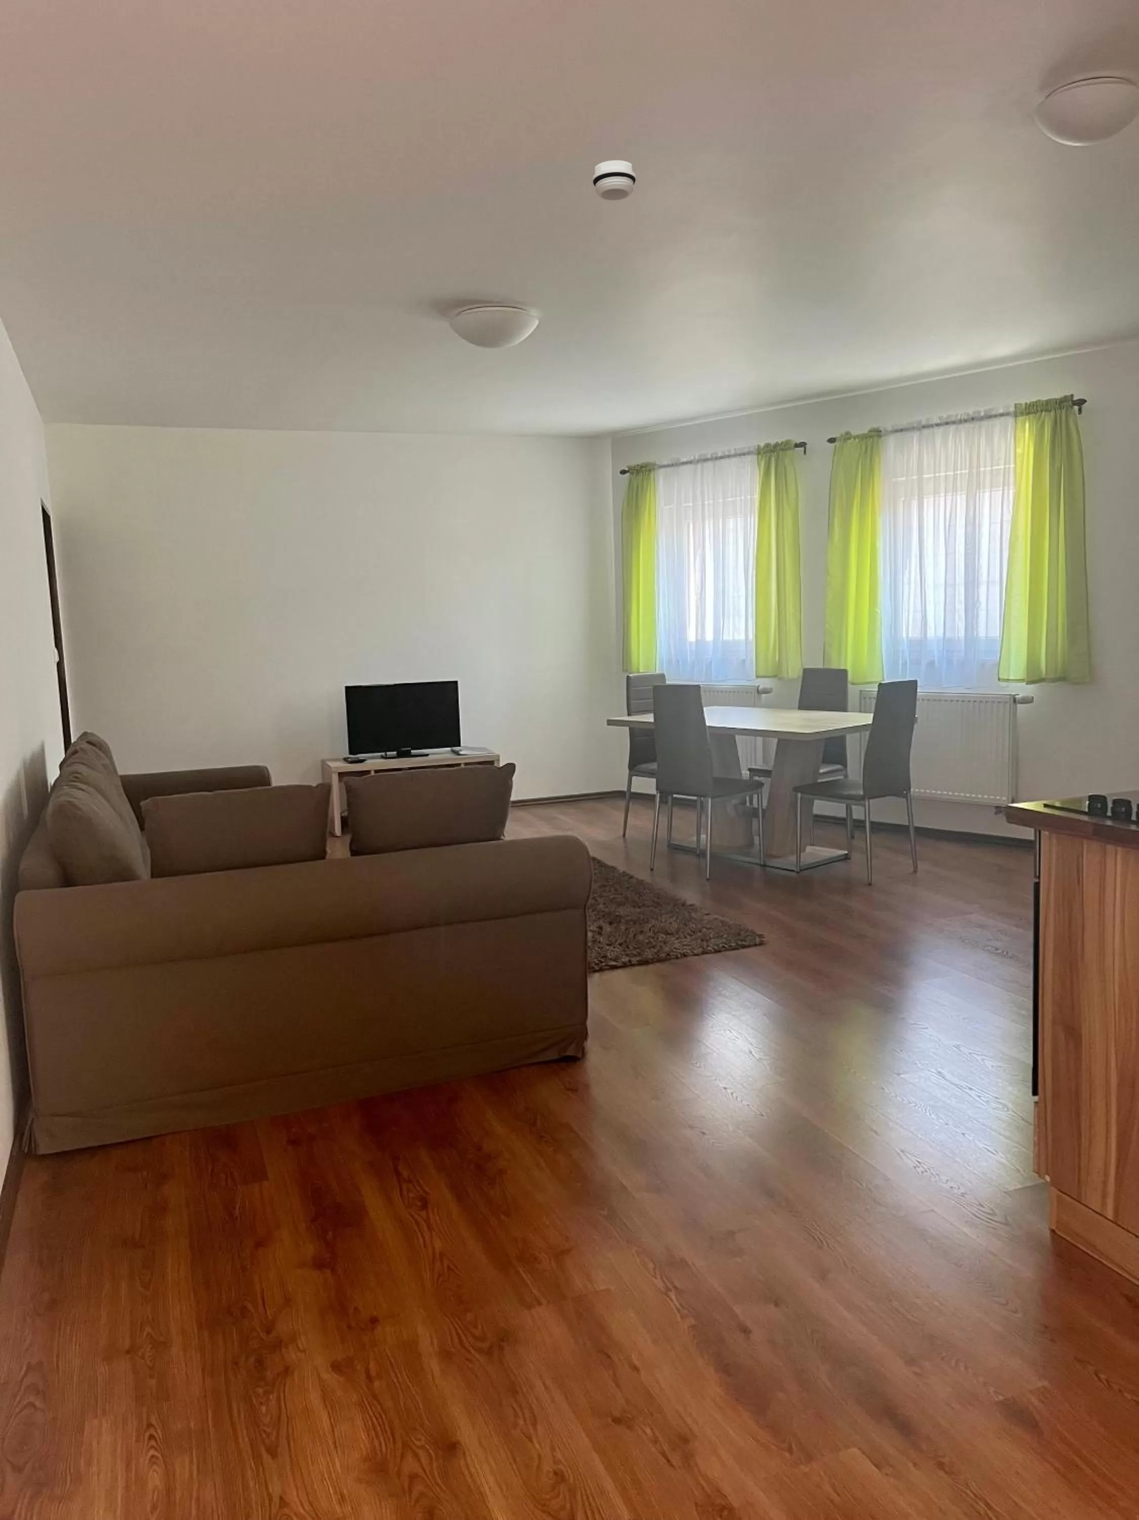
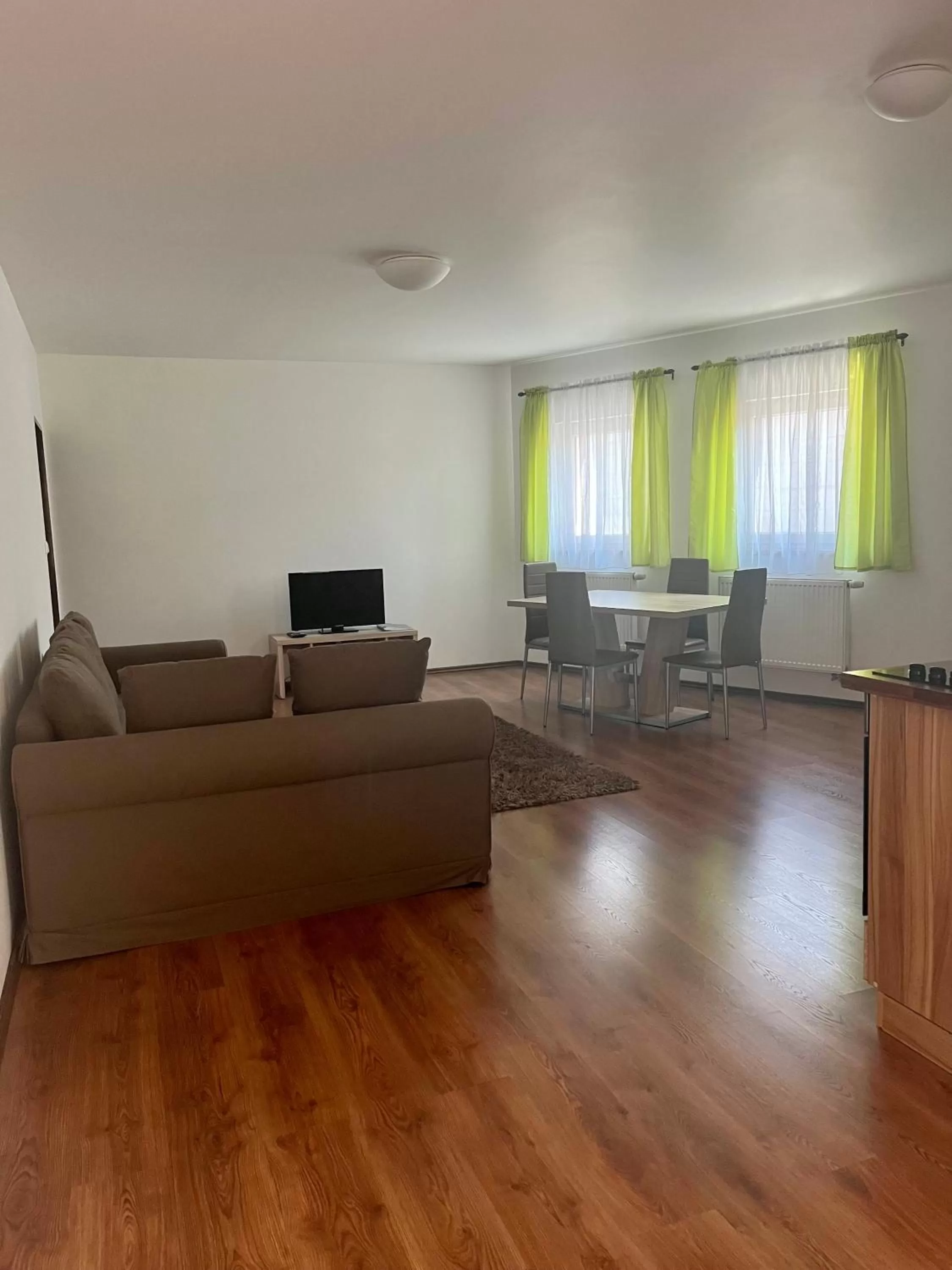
- smoke detector [592,159,636,201]
